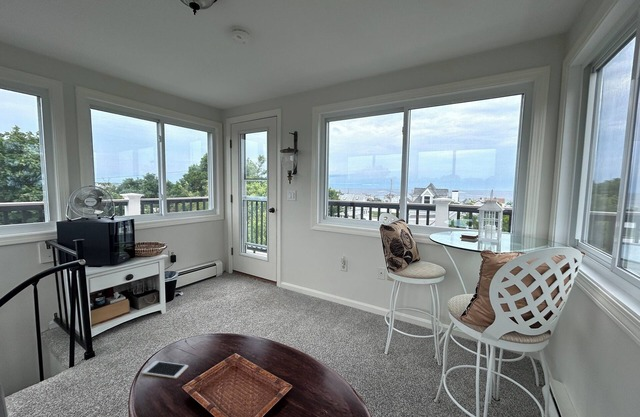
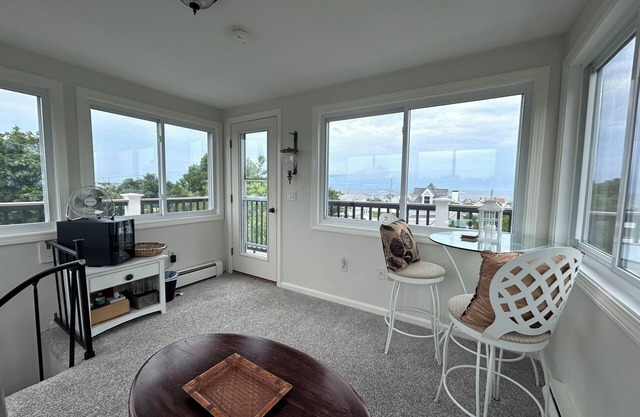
- cell phone [141,360,189,380]
